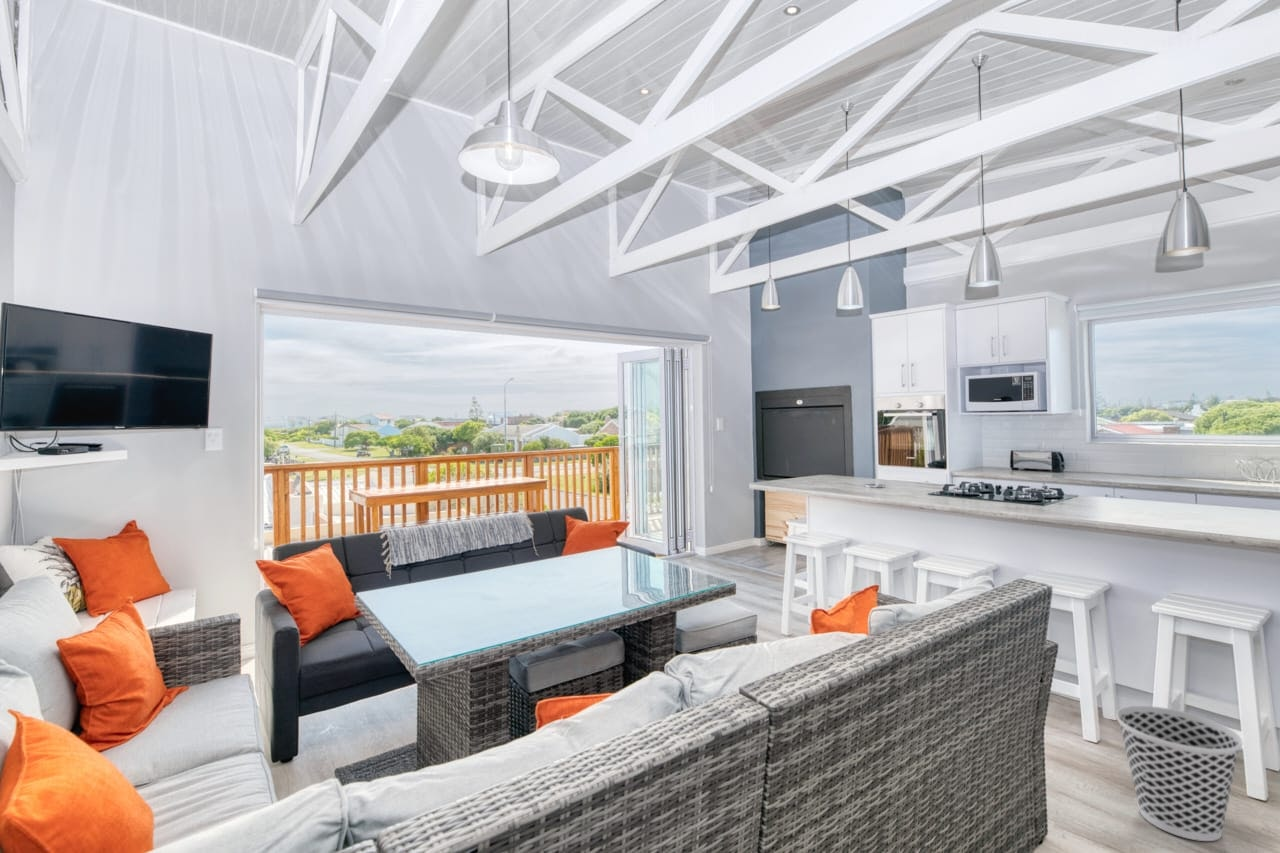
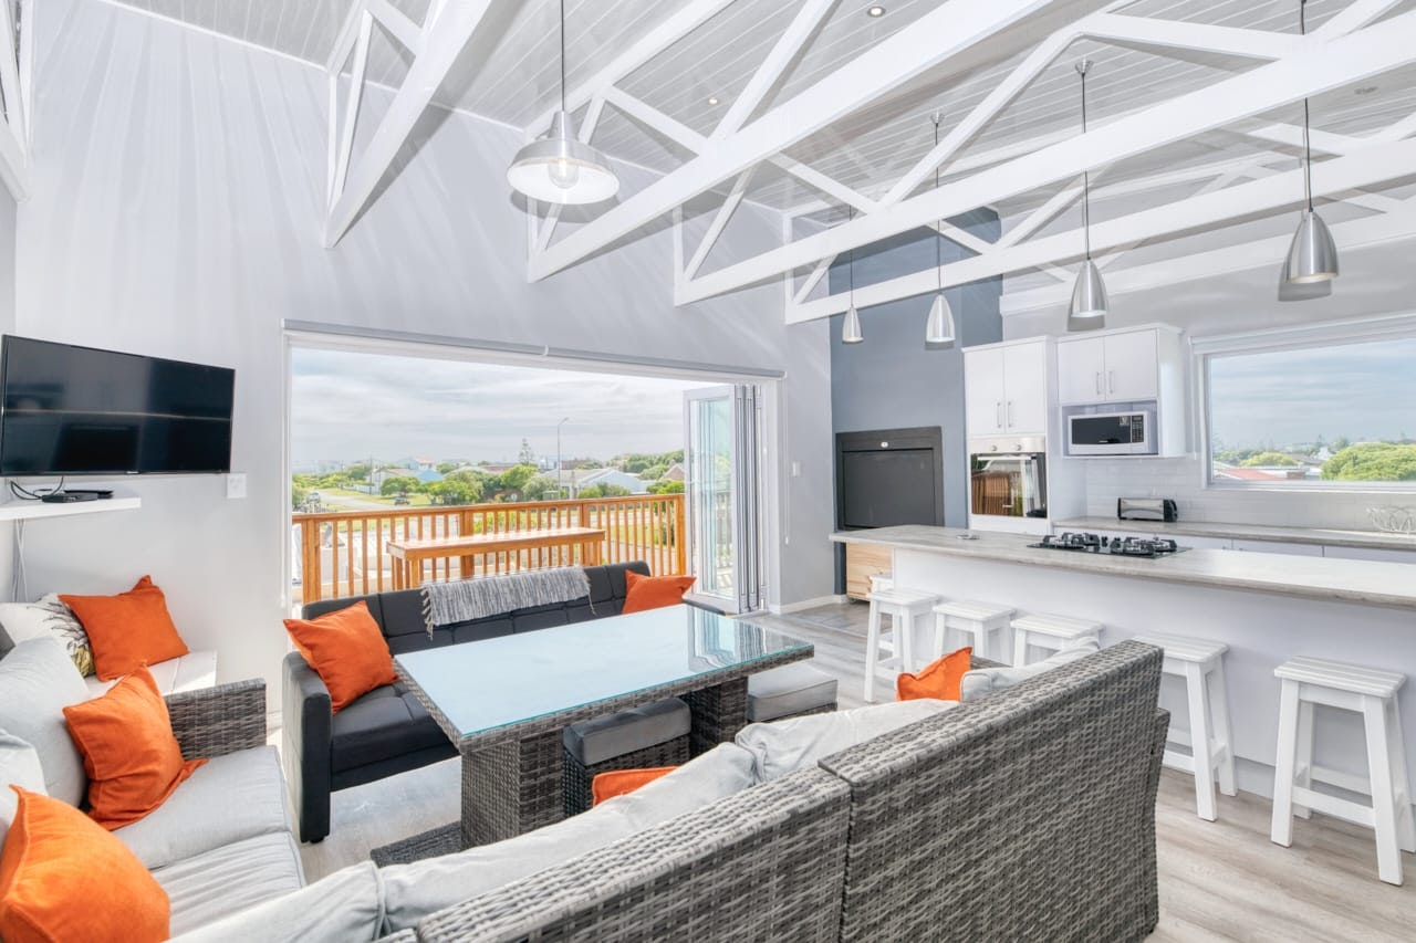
- wastebasket [1115,705,1243,842]
